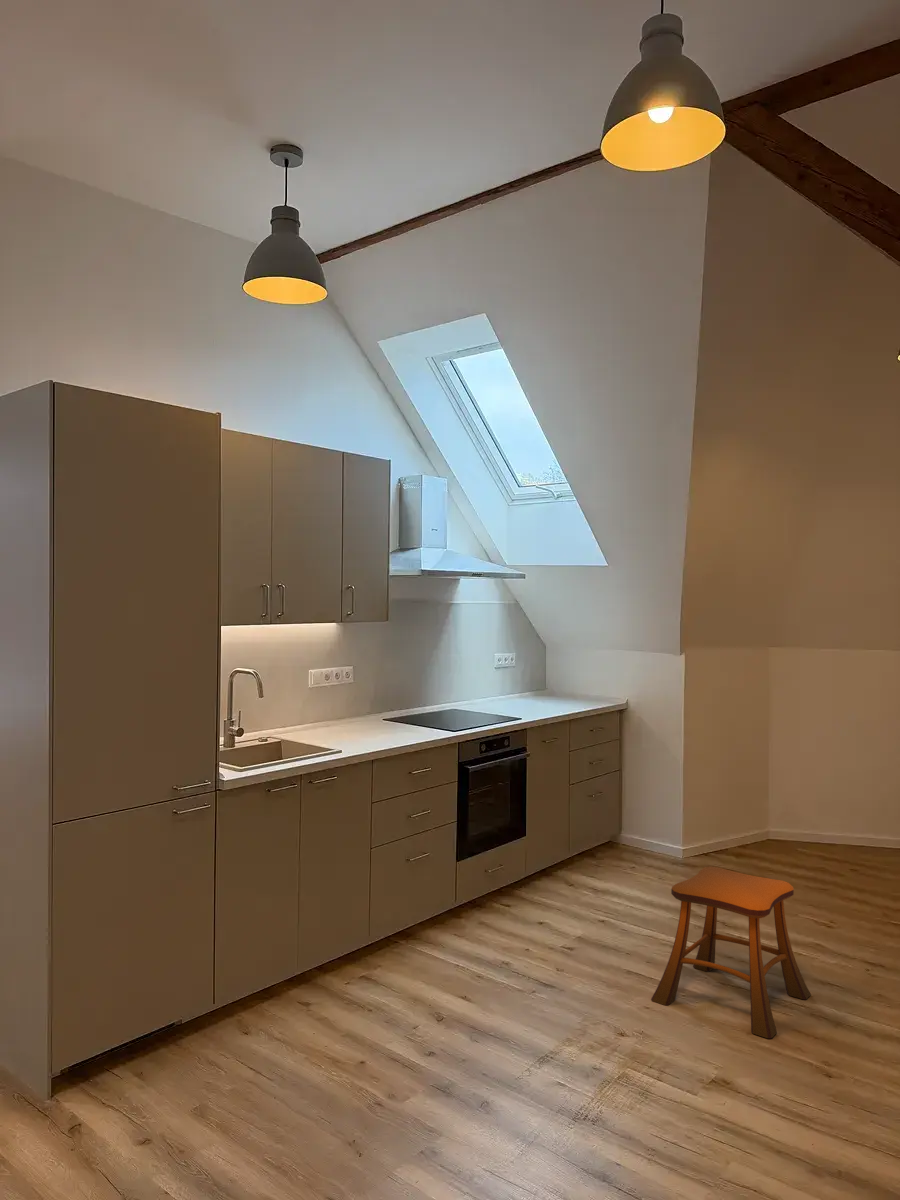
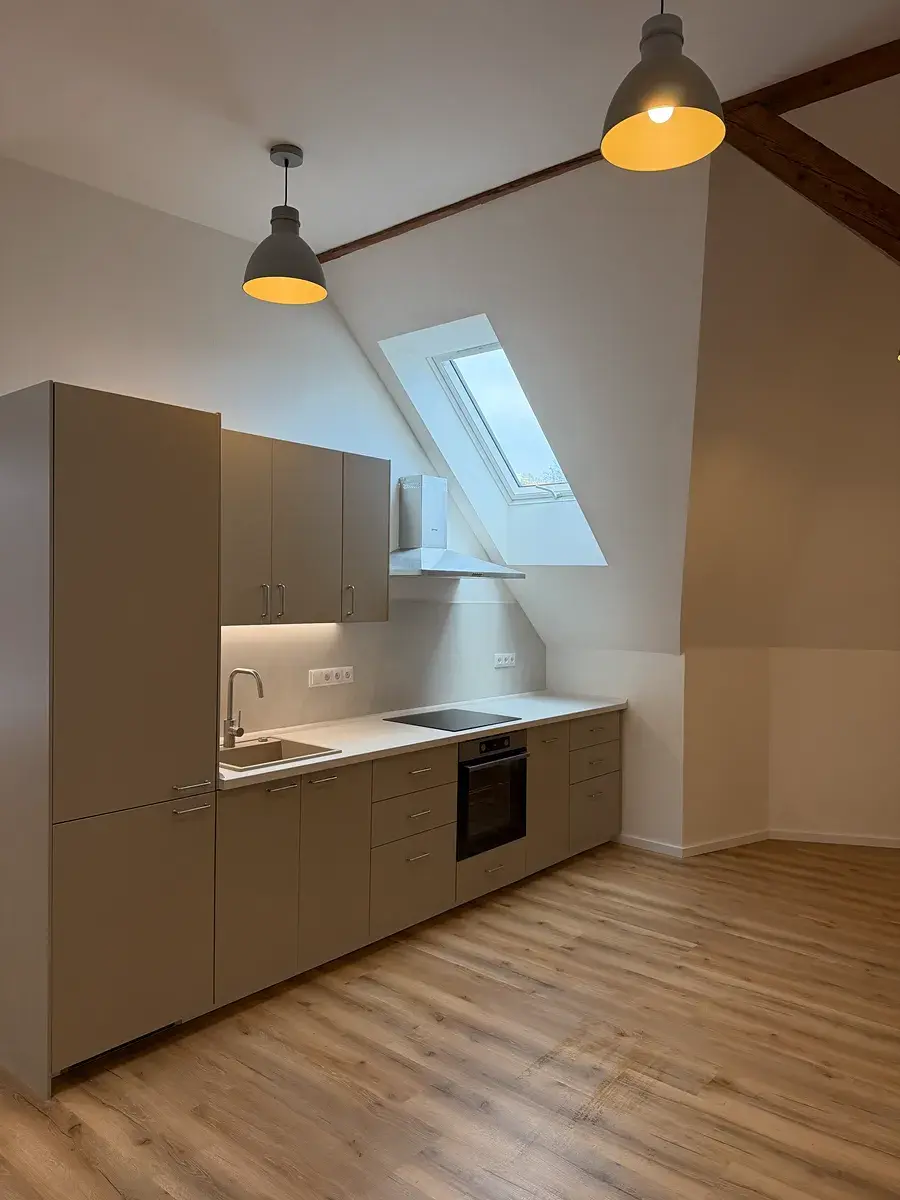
- stool [650,865,812,1039]
